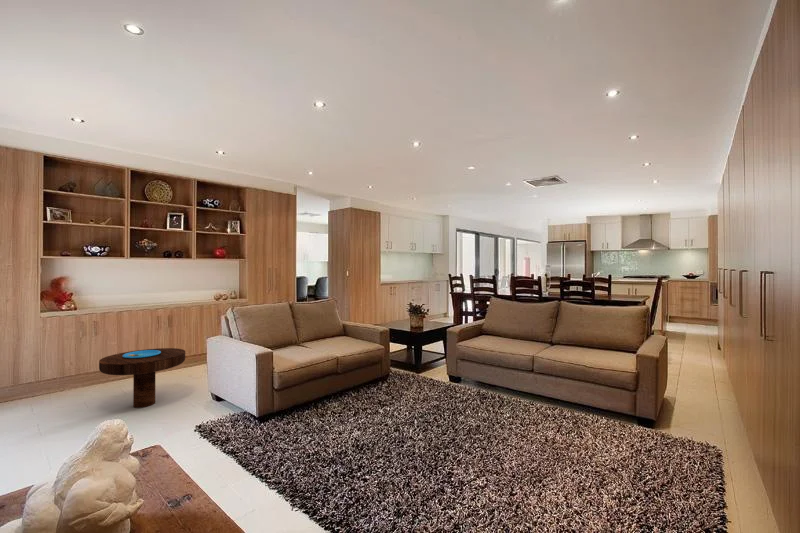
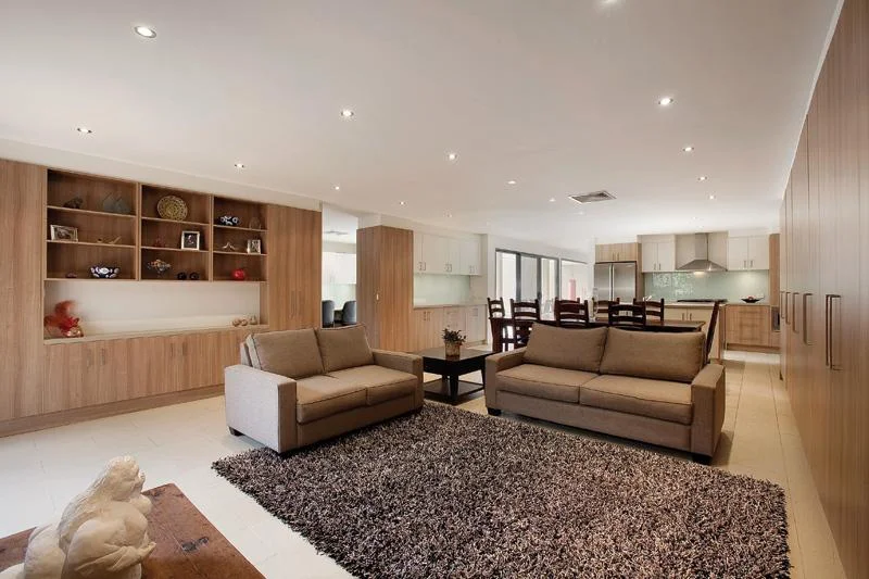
- side table [98,347,186,409]
